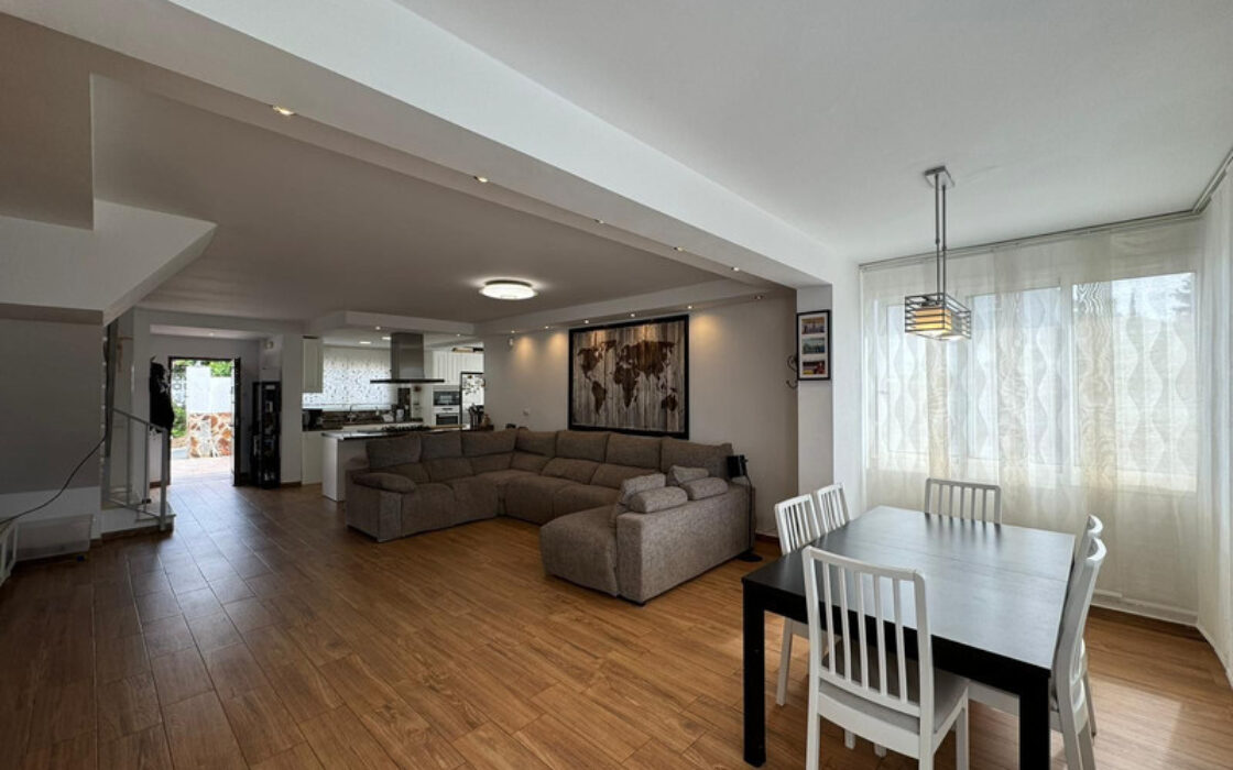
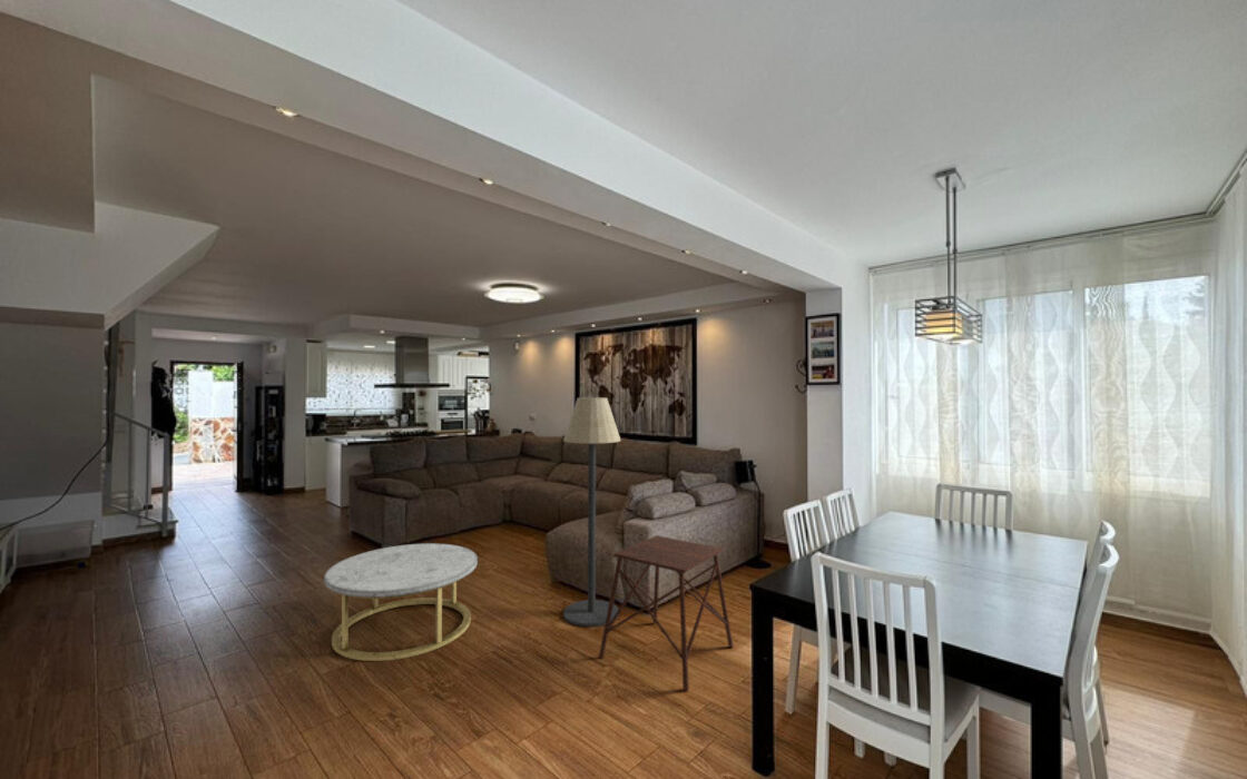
+ coffee table [323,542,479,662]
+ floor lamp [562,396,622,628]
+ side table [598,534,735,693]
